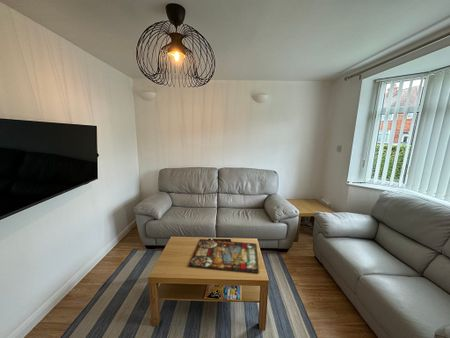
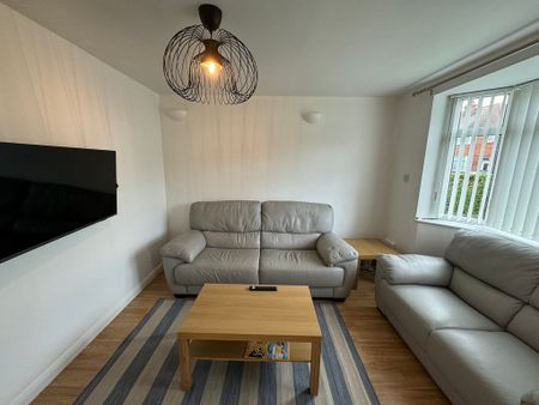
- stained glass panel [187,238,260,274]
